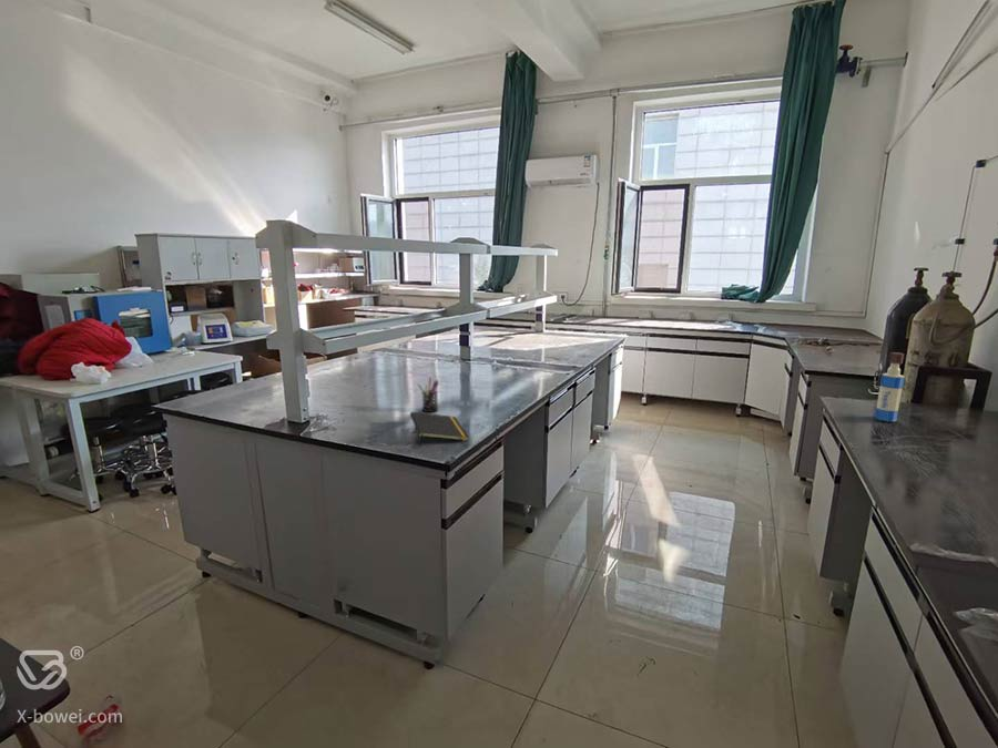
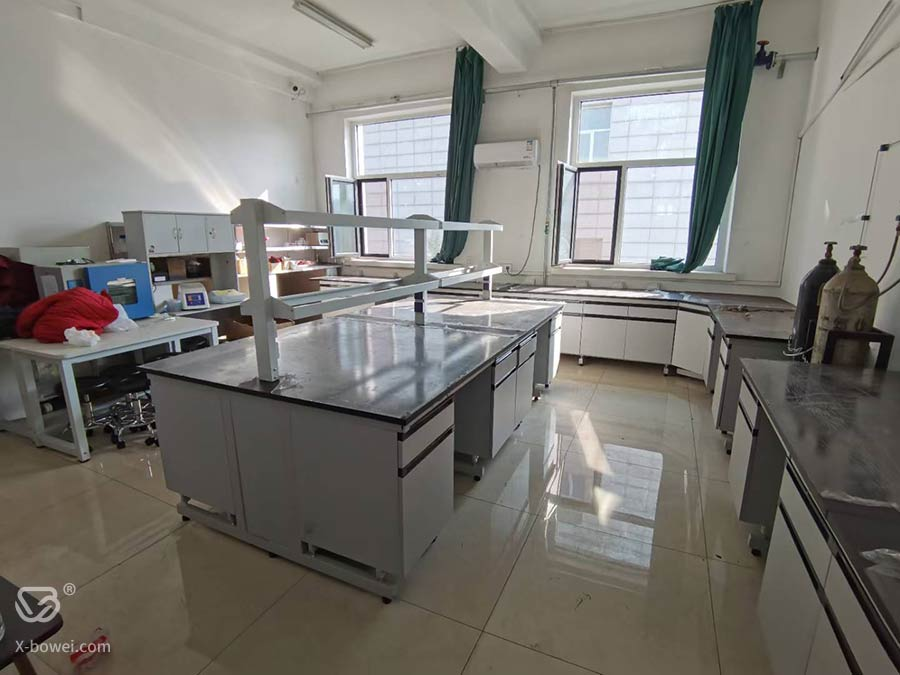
- pen holder [417,377,440,413]
- tequila bottle [874,351,906,423]
- notepad [409,411,470,448]
